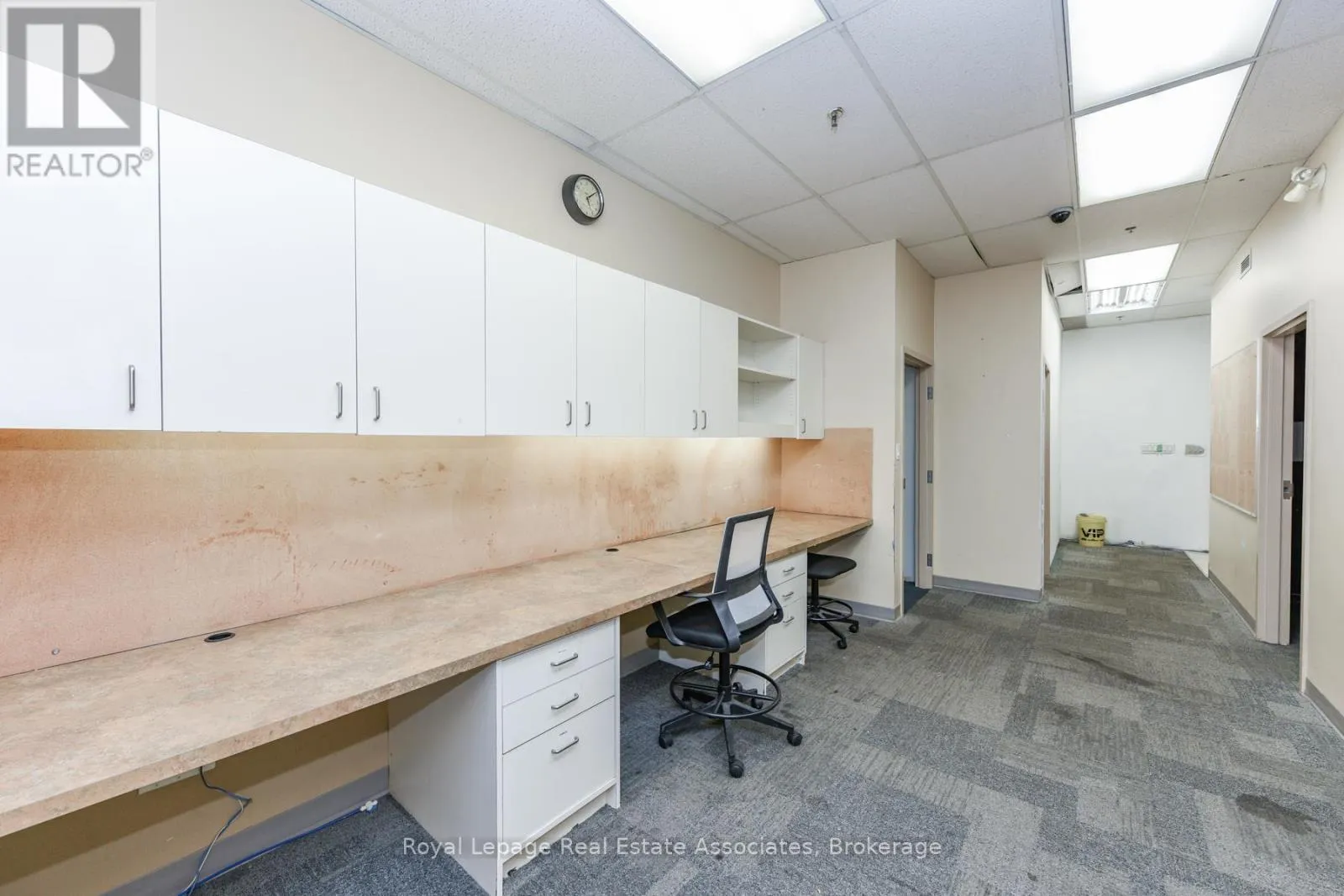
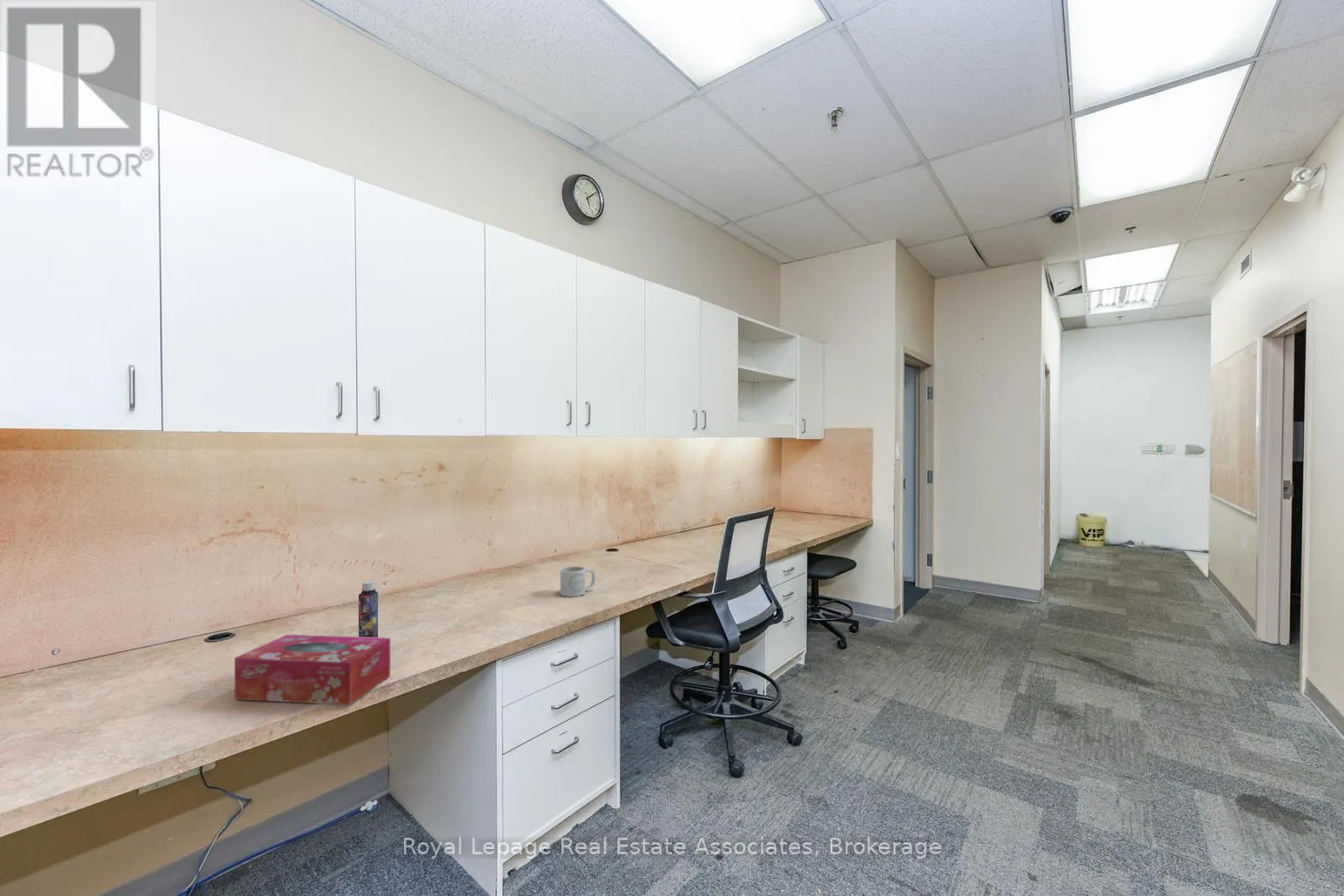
+ bottle [358,580,379,637]
+ tissue box [234,634,391,705]
+ mug [559,565,596,598]
